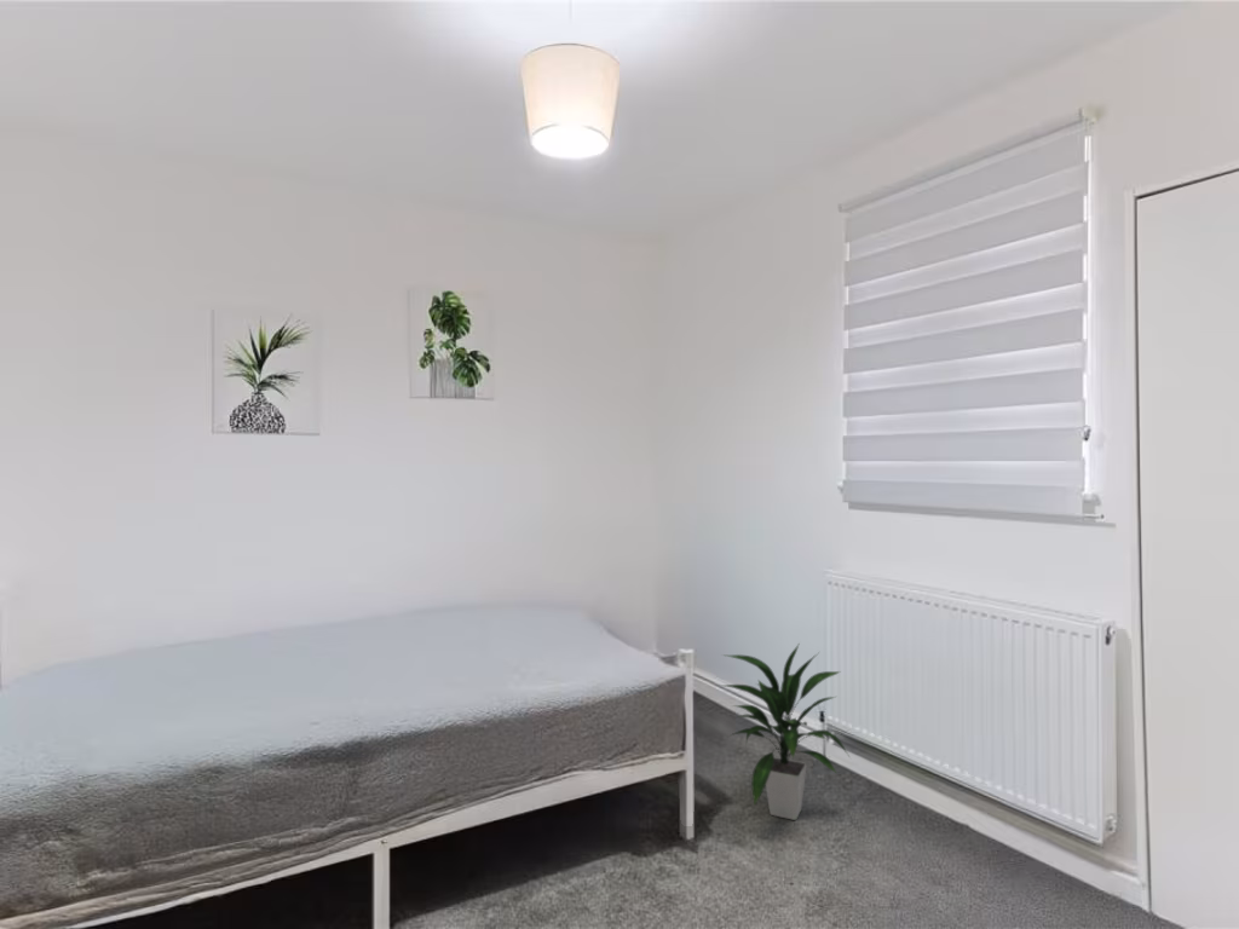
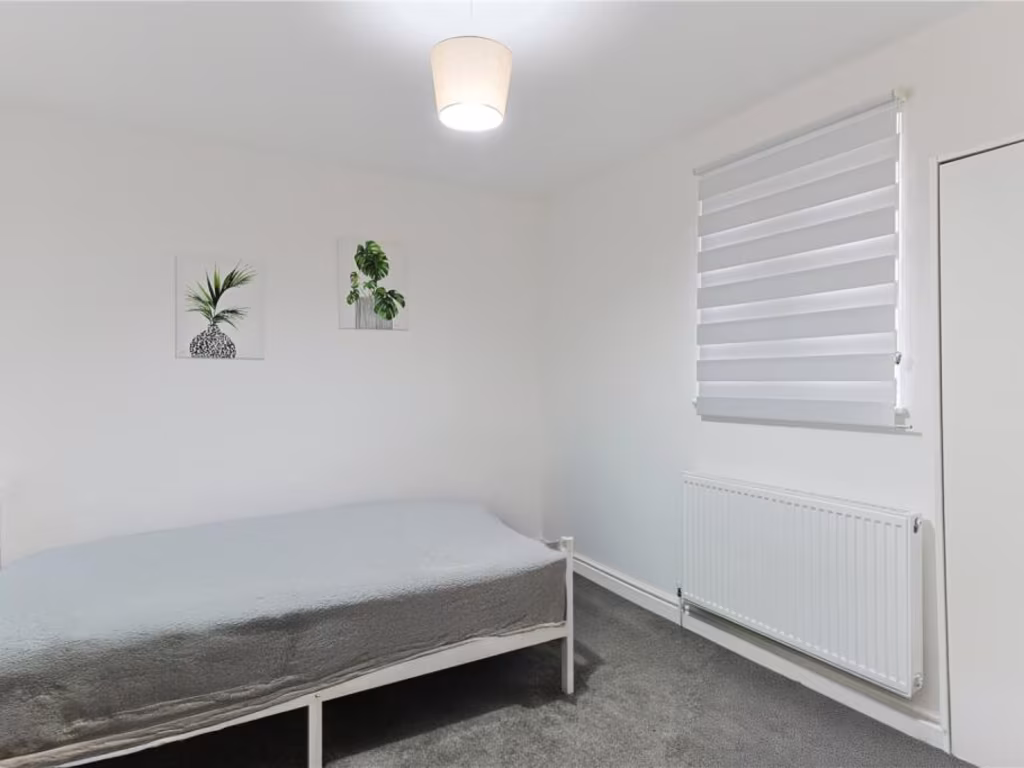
- indoor plant [719,641,852,821]
